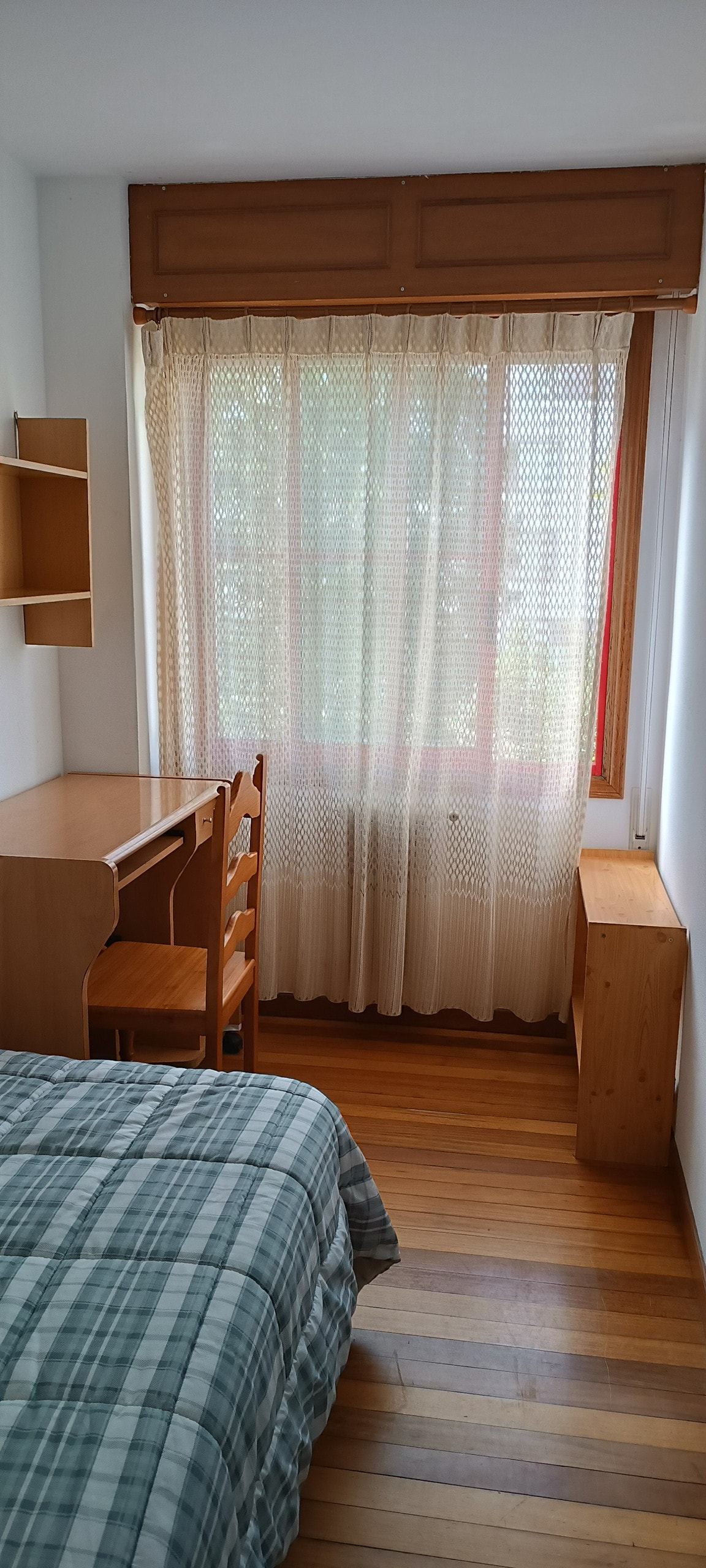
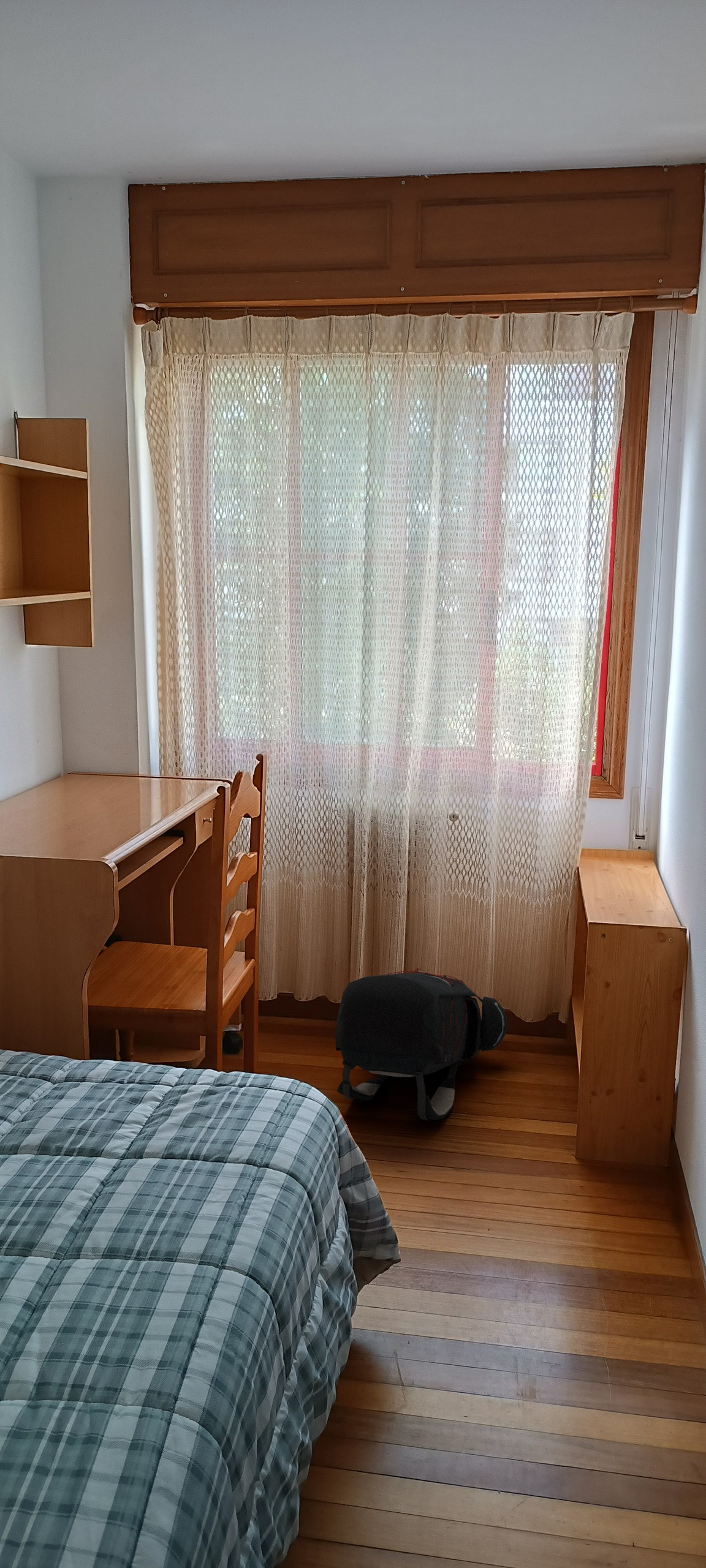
+ backpack [335,968,508,1121]
